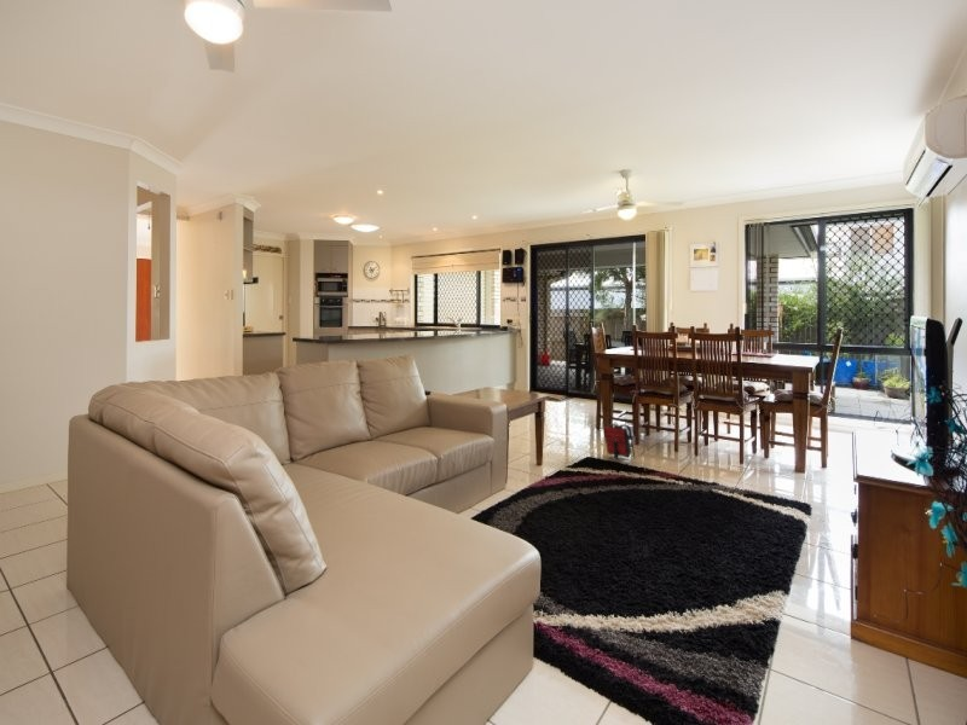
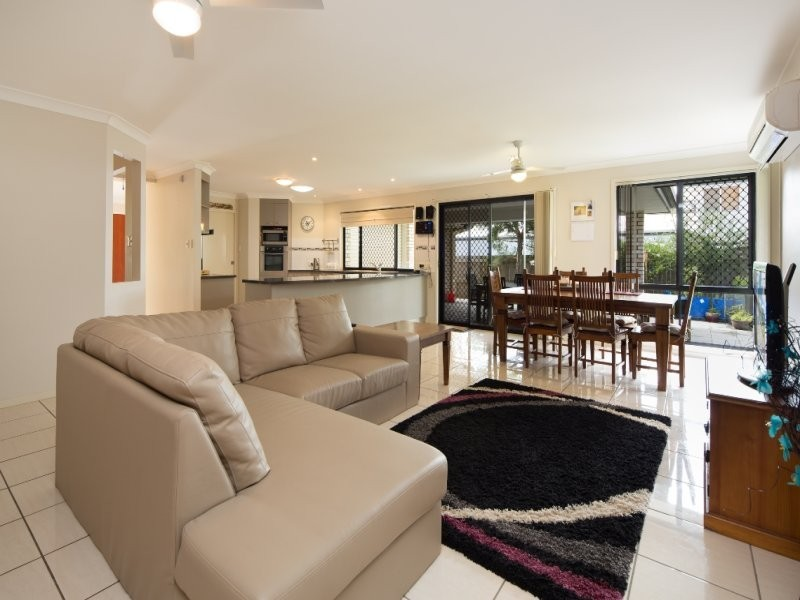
- backpack [603,422,636,459]
